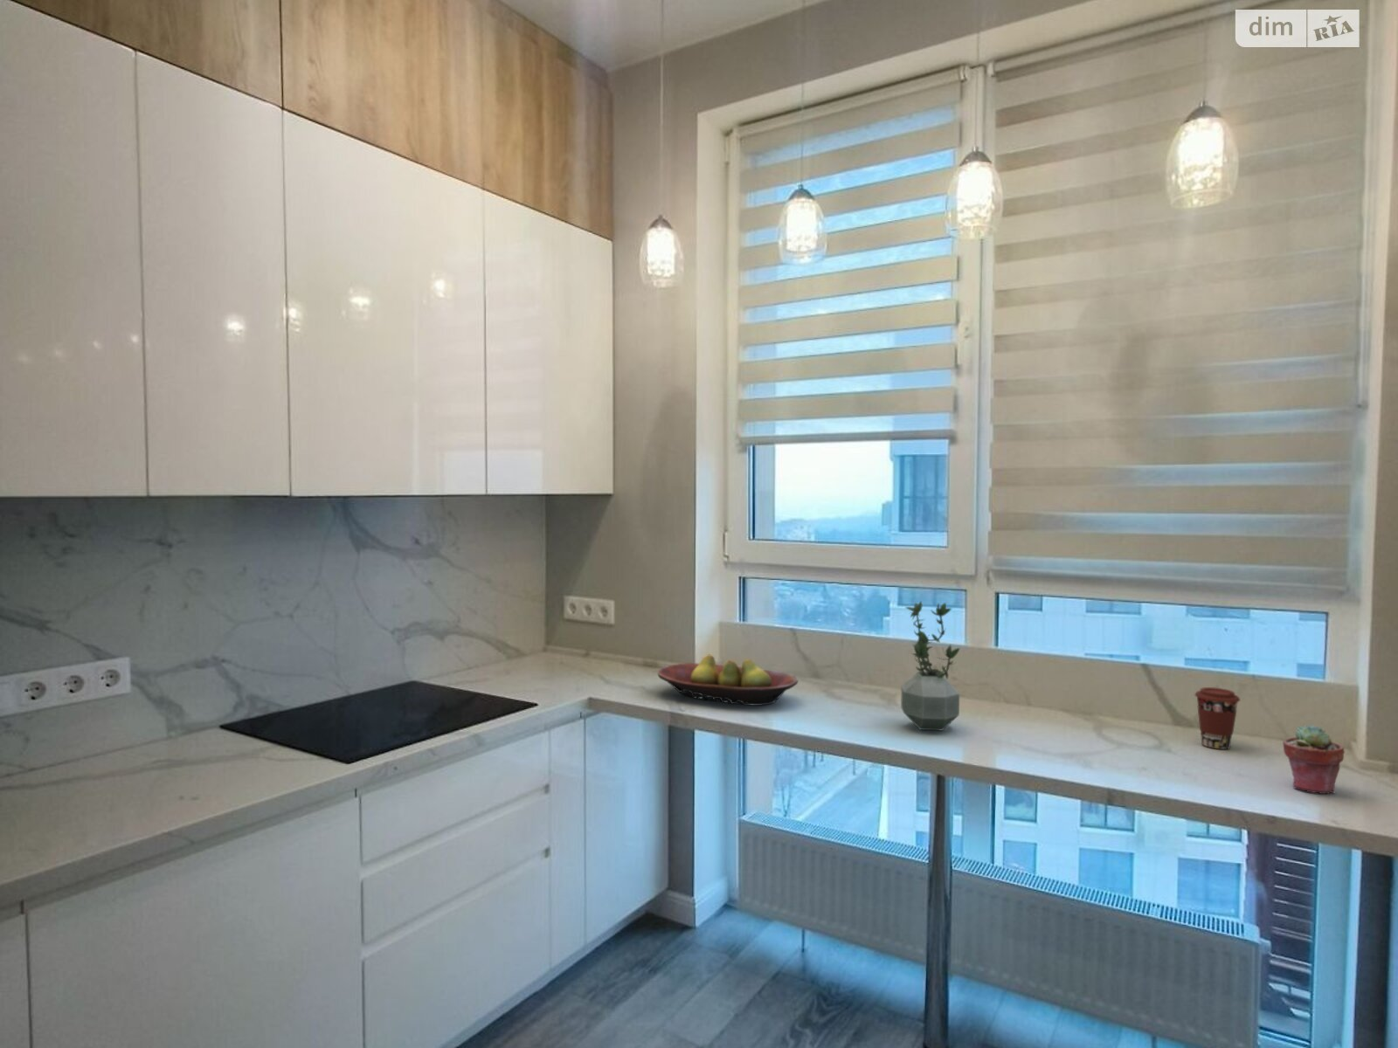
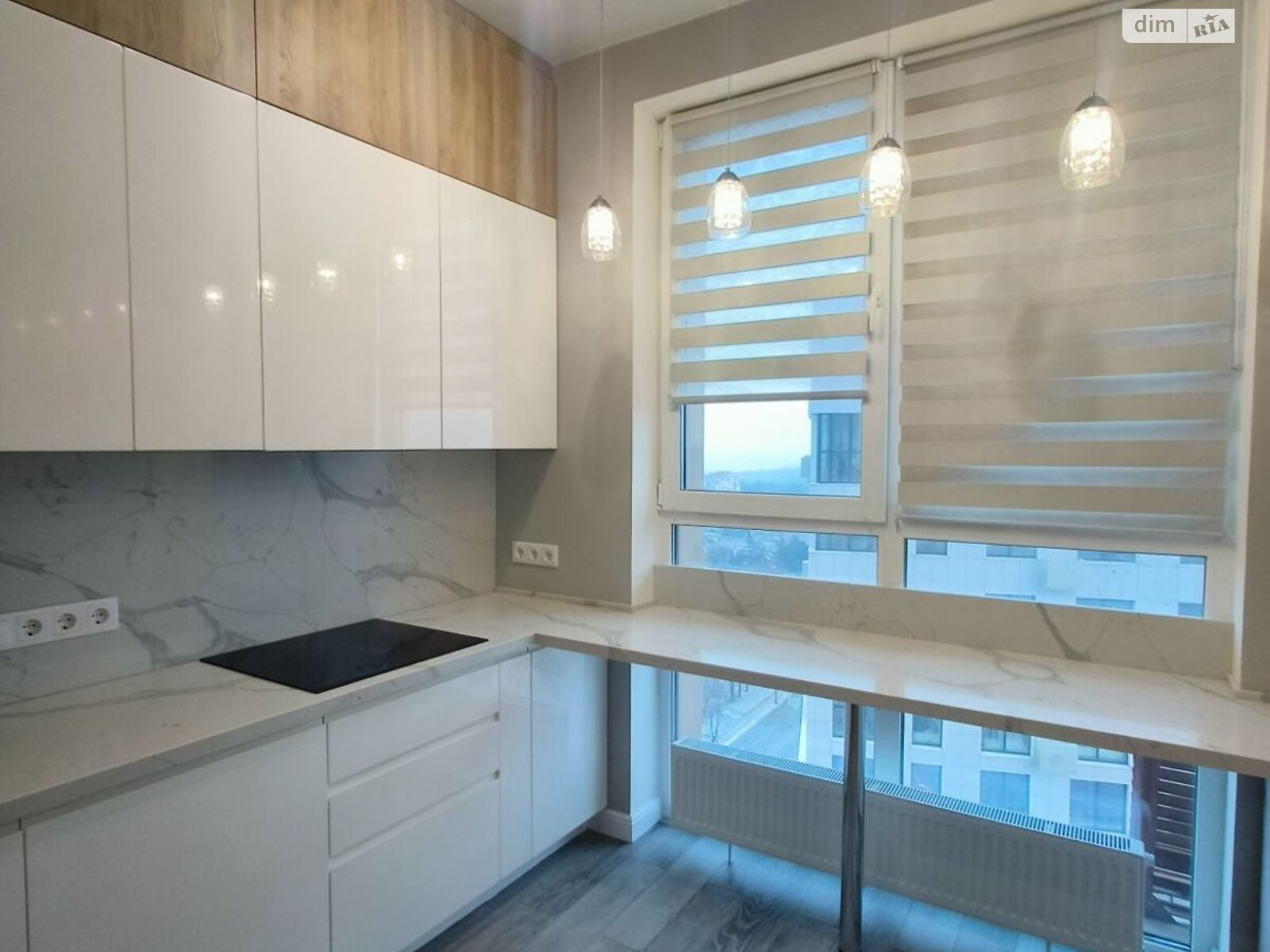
- fruit bowl [657,654,799,707]
- potted succulent [1281,724,1345,795]
- potted plant [900,600,961,731]
- coffee cup [1193,687,1241,750]
